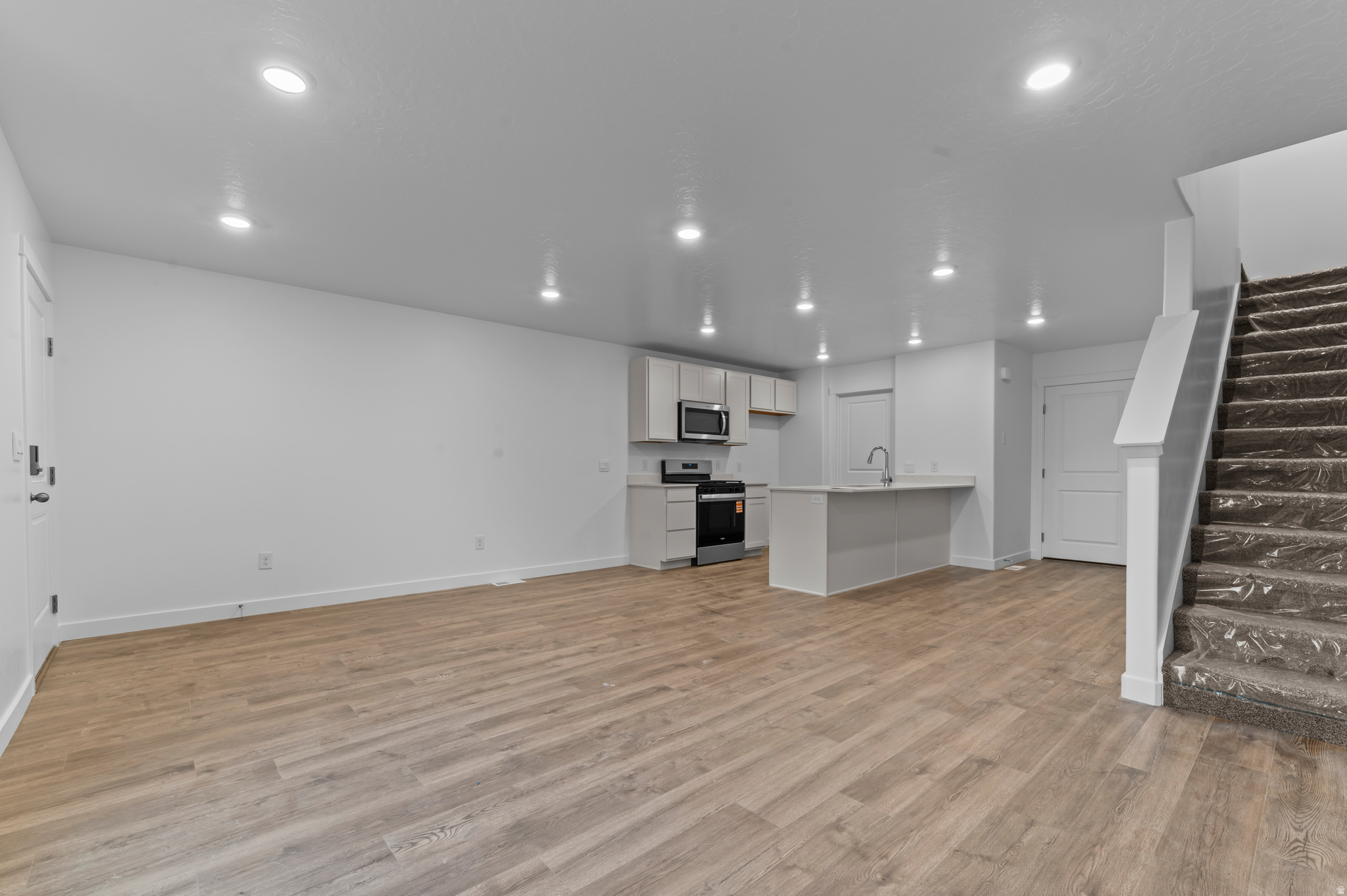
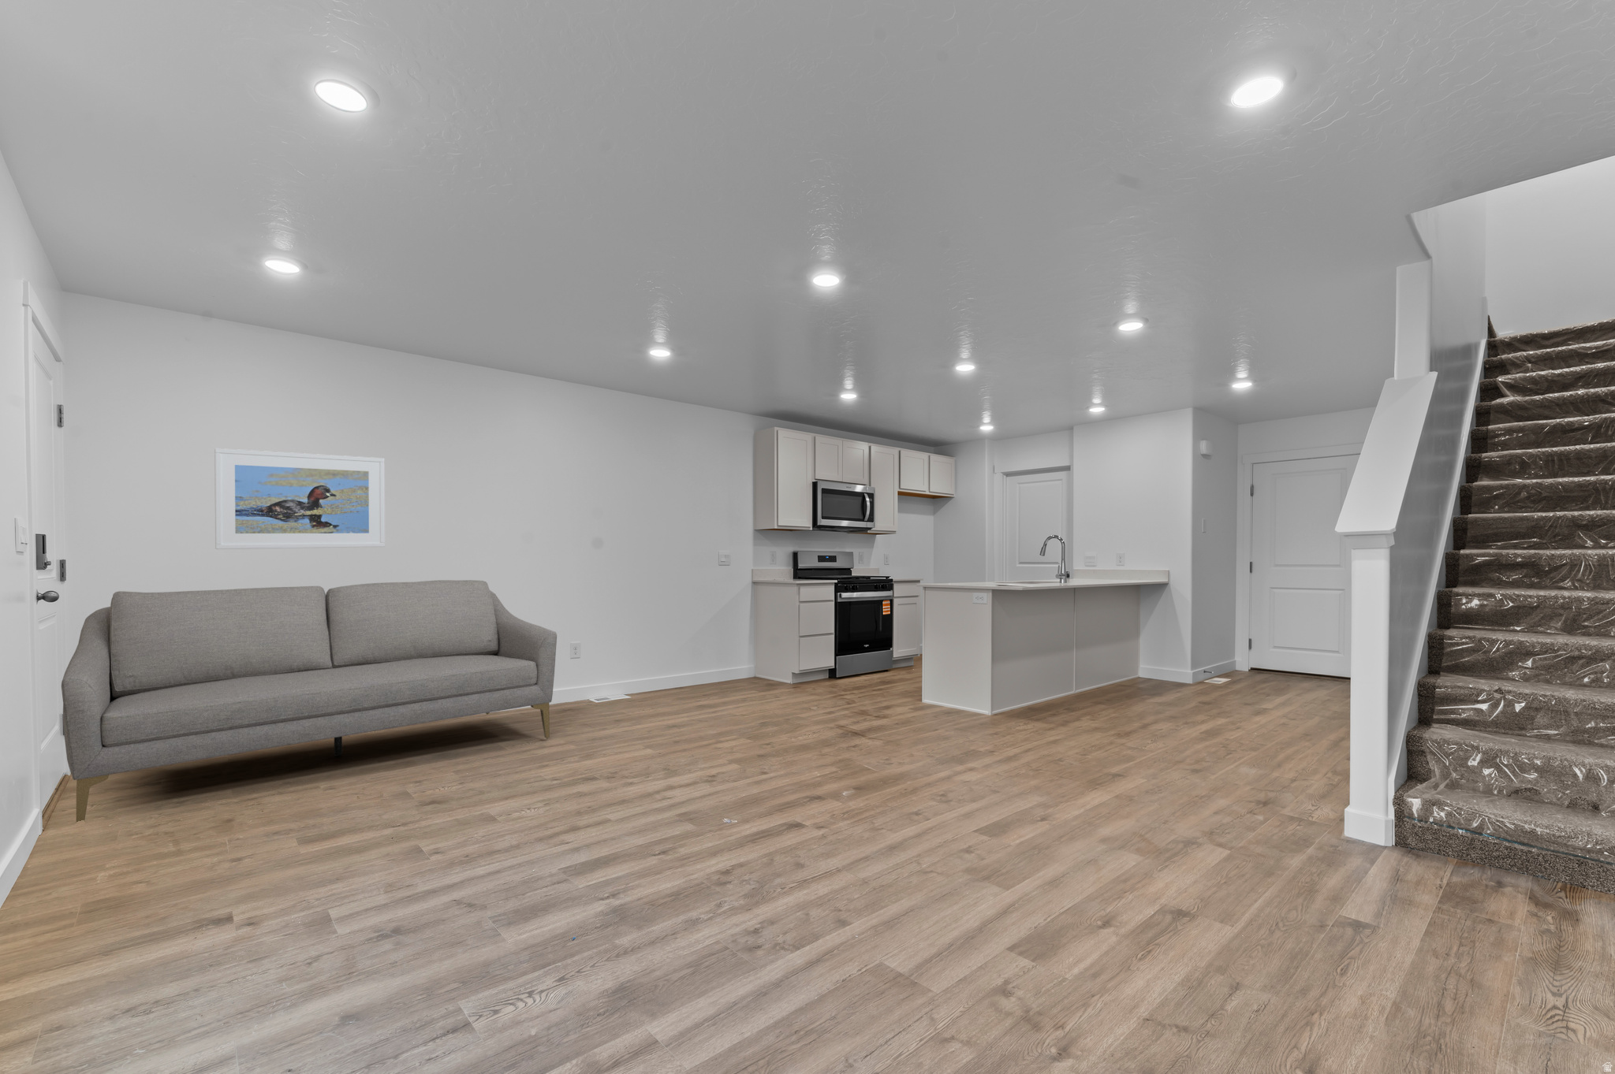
+ sofa [61,579,558,822]
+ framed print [213,447,386,550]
